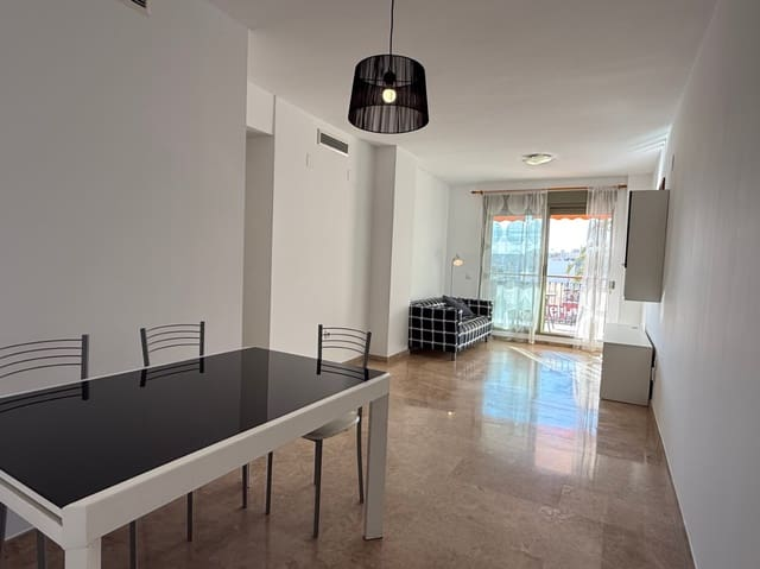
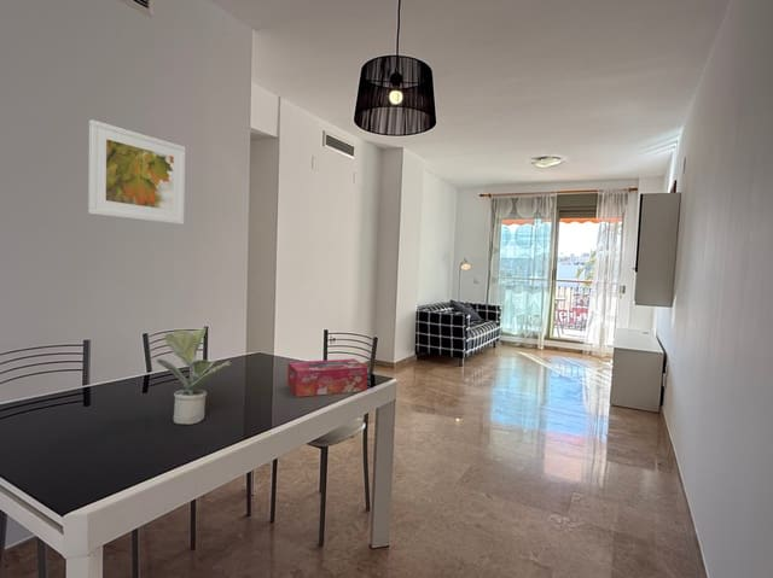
+ tissue box [286,357,368,398]
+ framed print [87,118,186,226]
+ potted plant [156,326,232,425]
